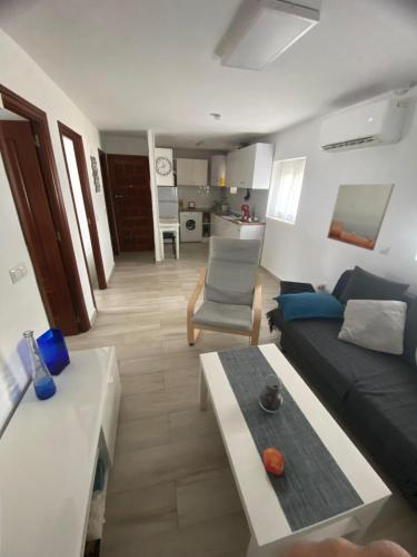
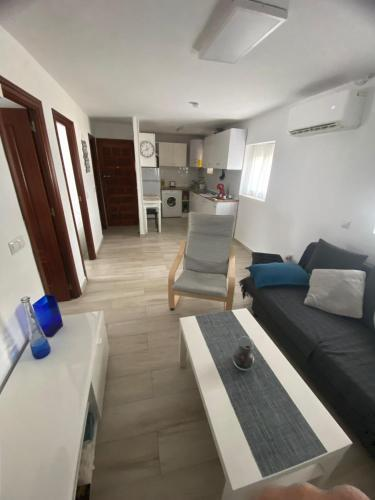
- wall art [326,183,396,252]
- apple [262,447,285,476]
